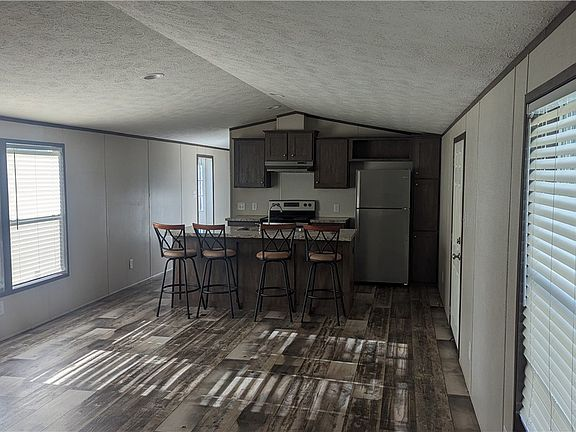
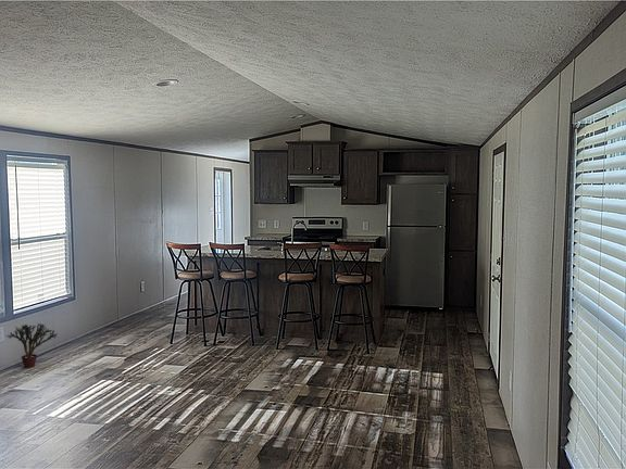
+ potted plant [4,322,59,369]
